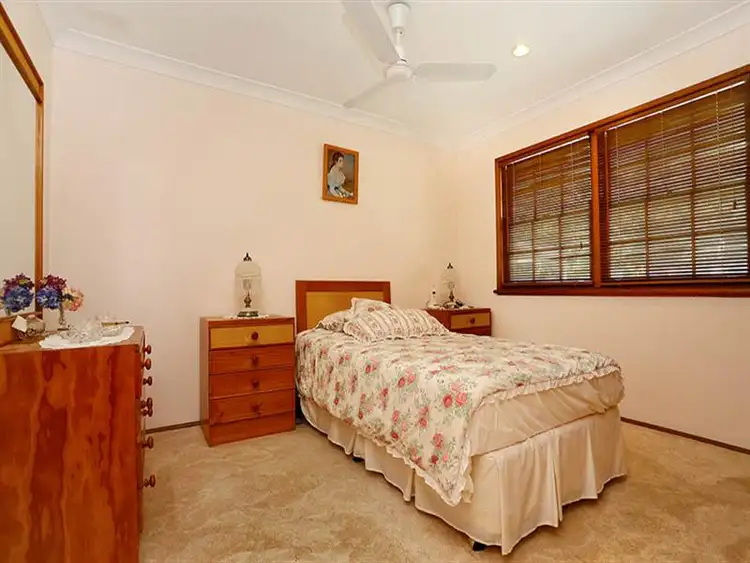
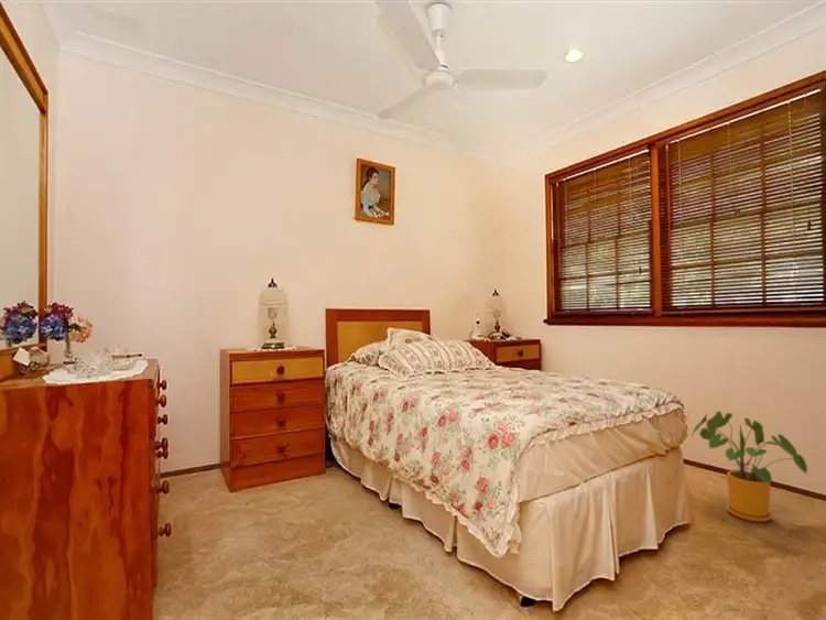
+ house plant [691,410,808,523]
